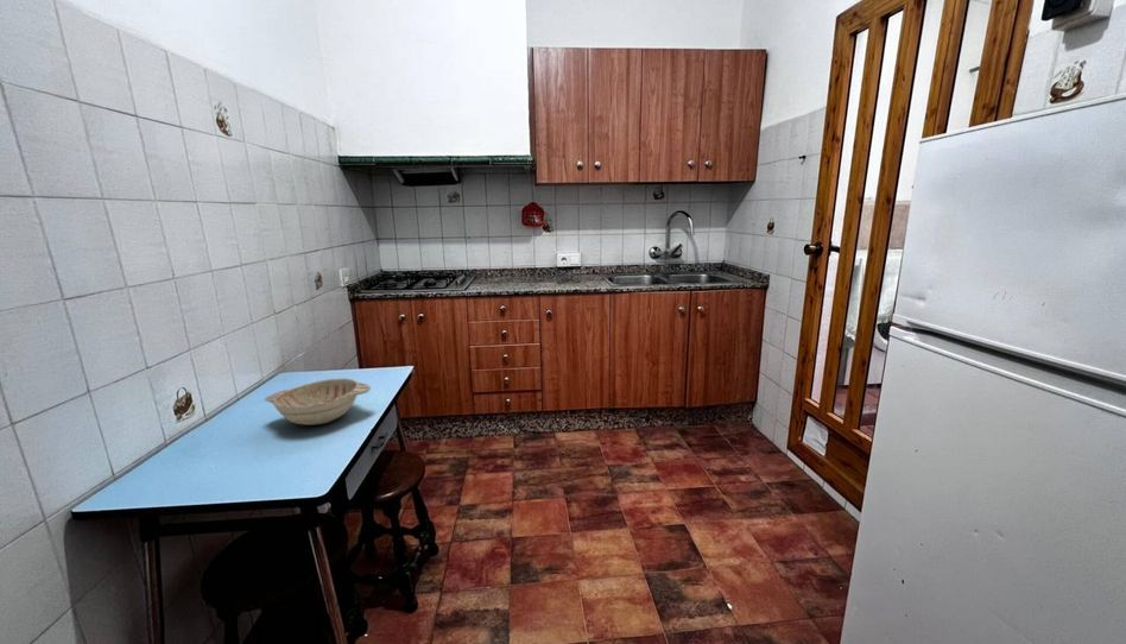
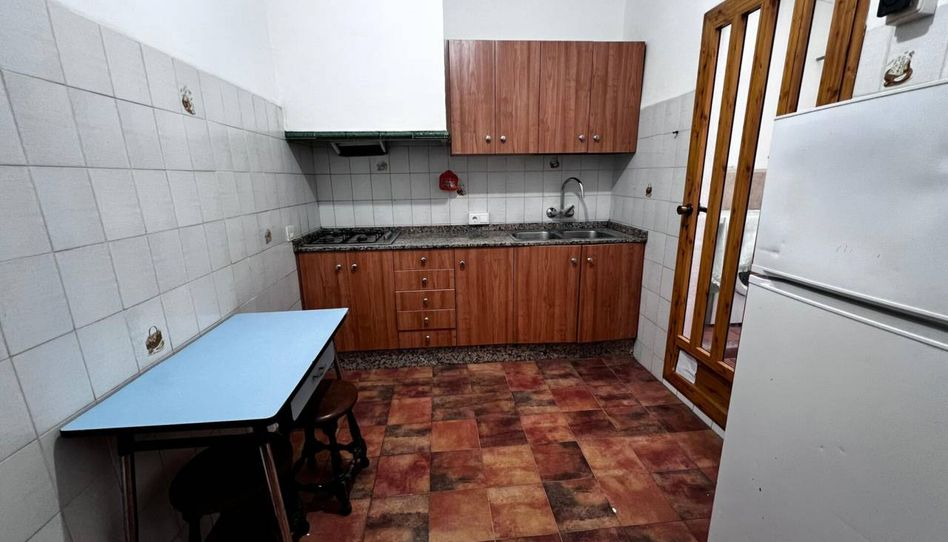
- decorative bowl [262,378,373,427]
